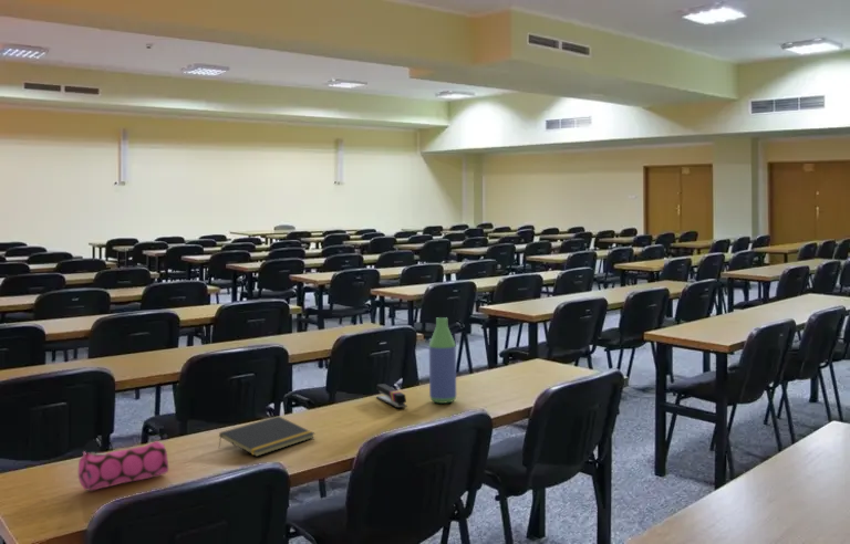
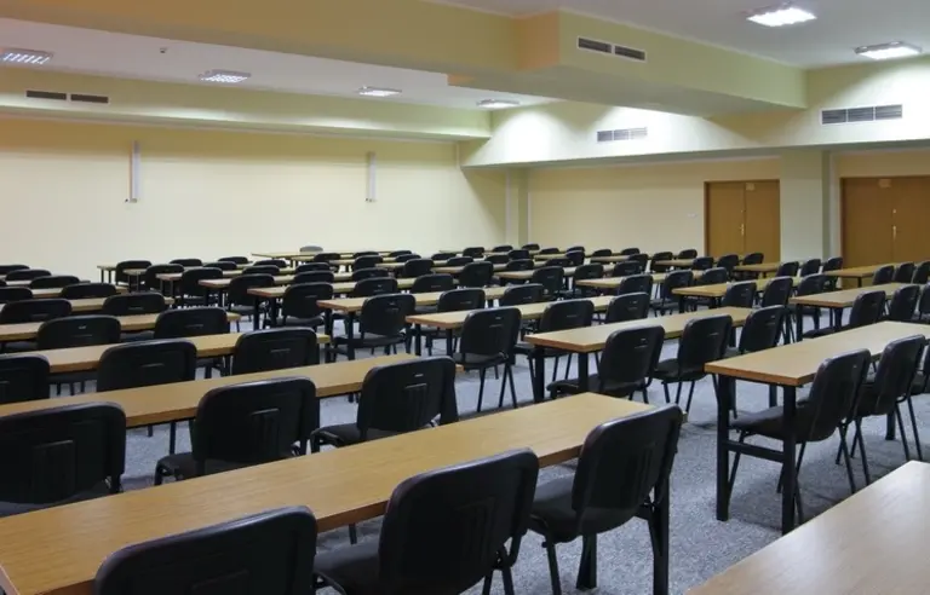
- pencil case [77,440,169,491]
- stapler [375,383,407,409]
- bottle [428,316,457,405]
- notepad [218,415,315,458]
